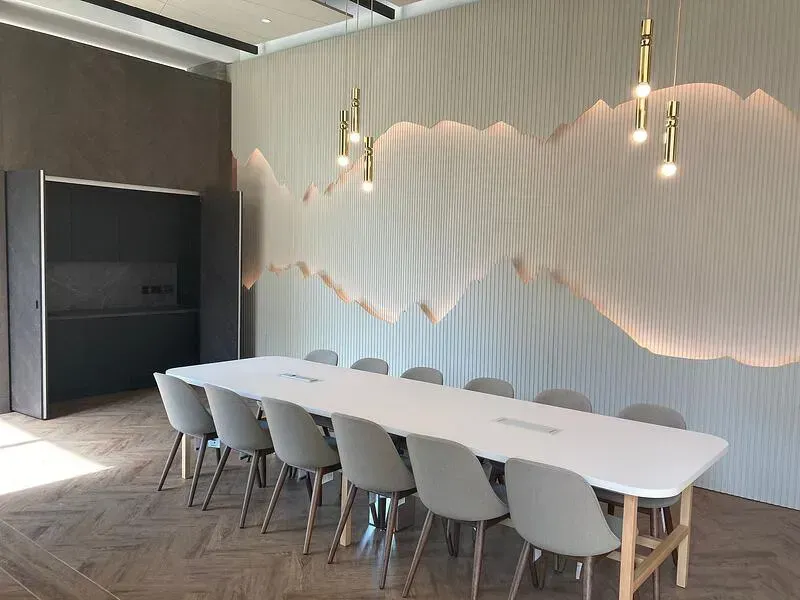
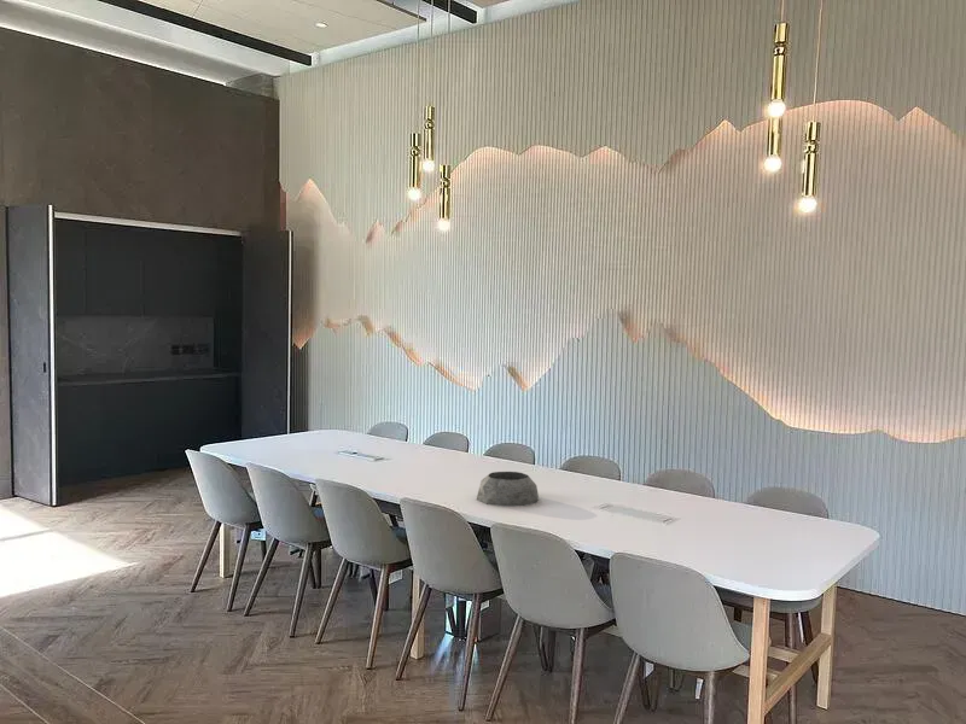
+ plant pot [476,471,540,507]
